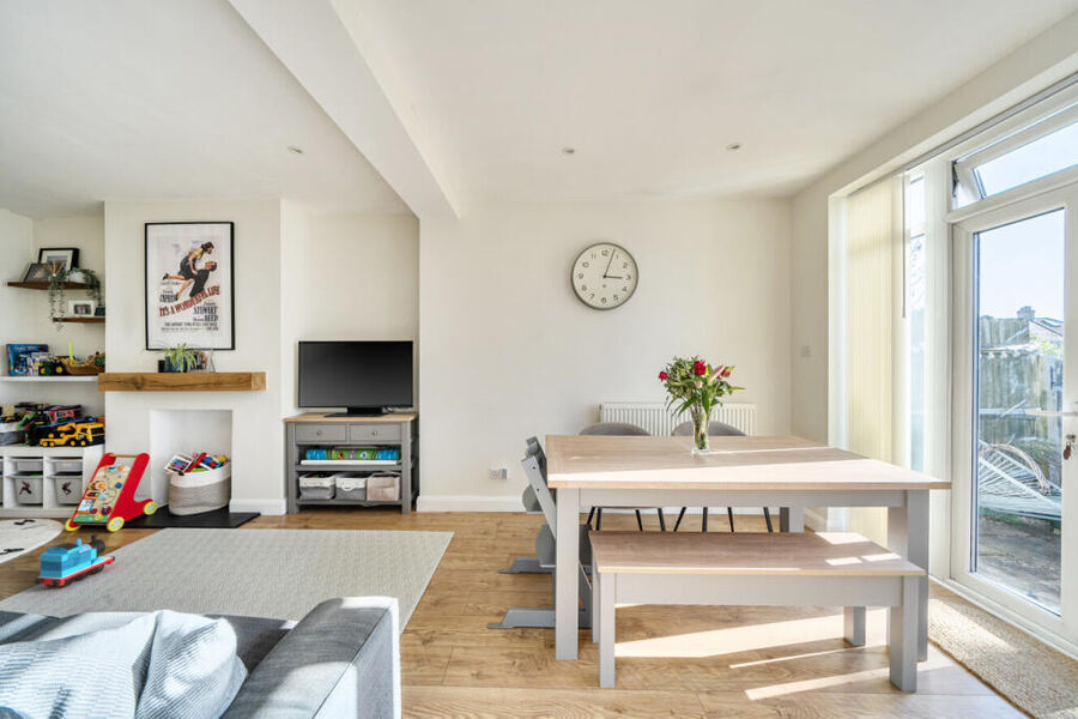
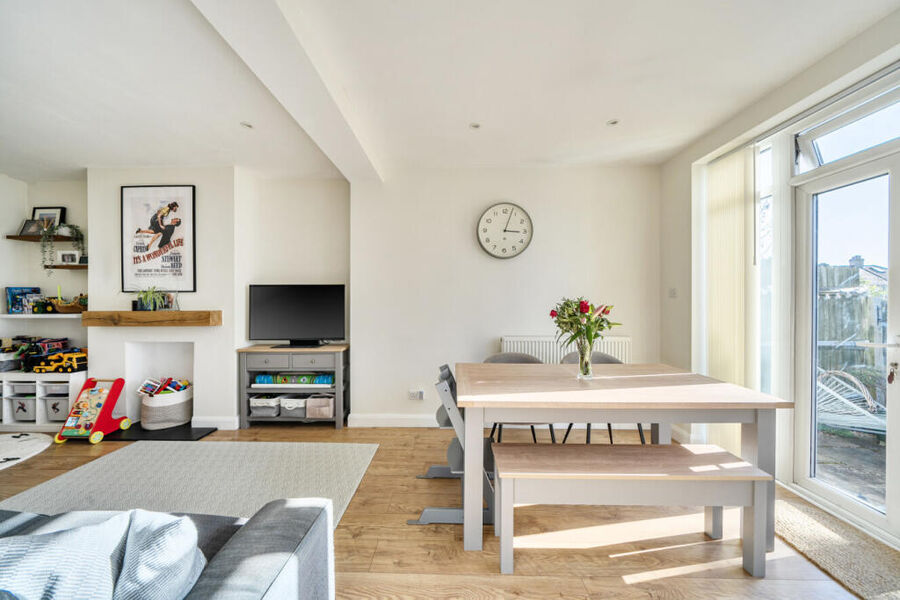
- toy train [34,533,116,588]
